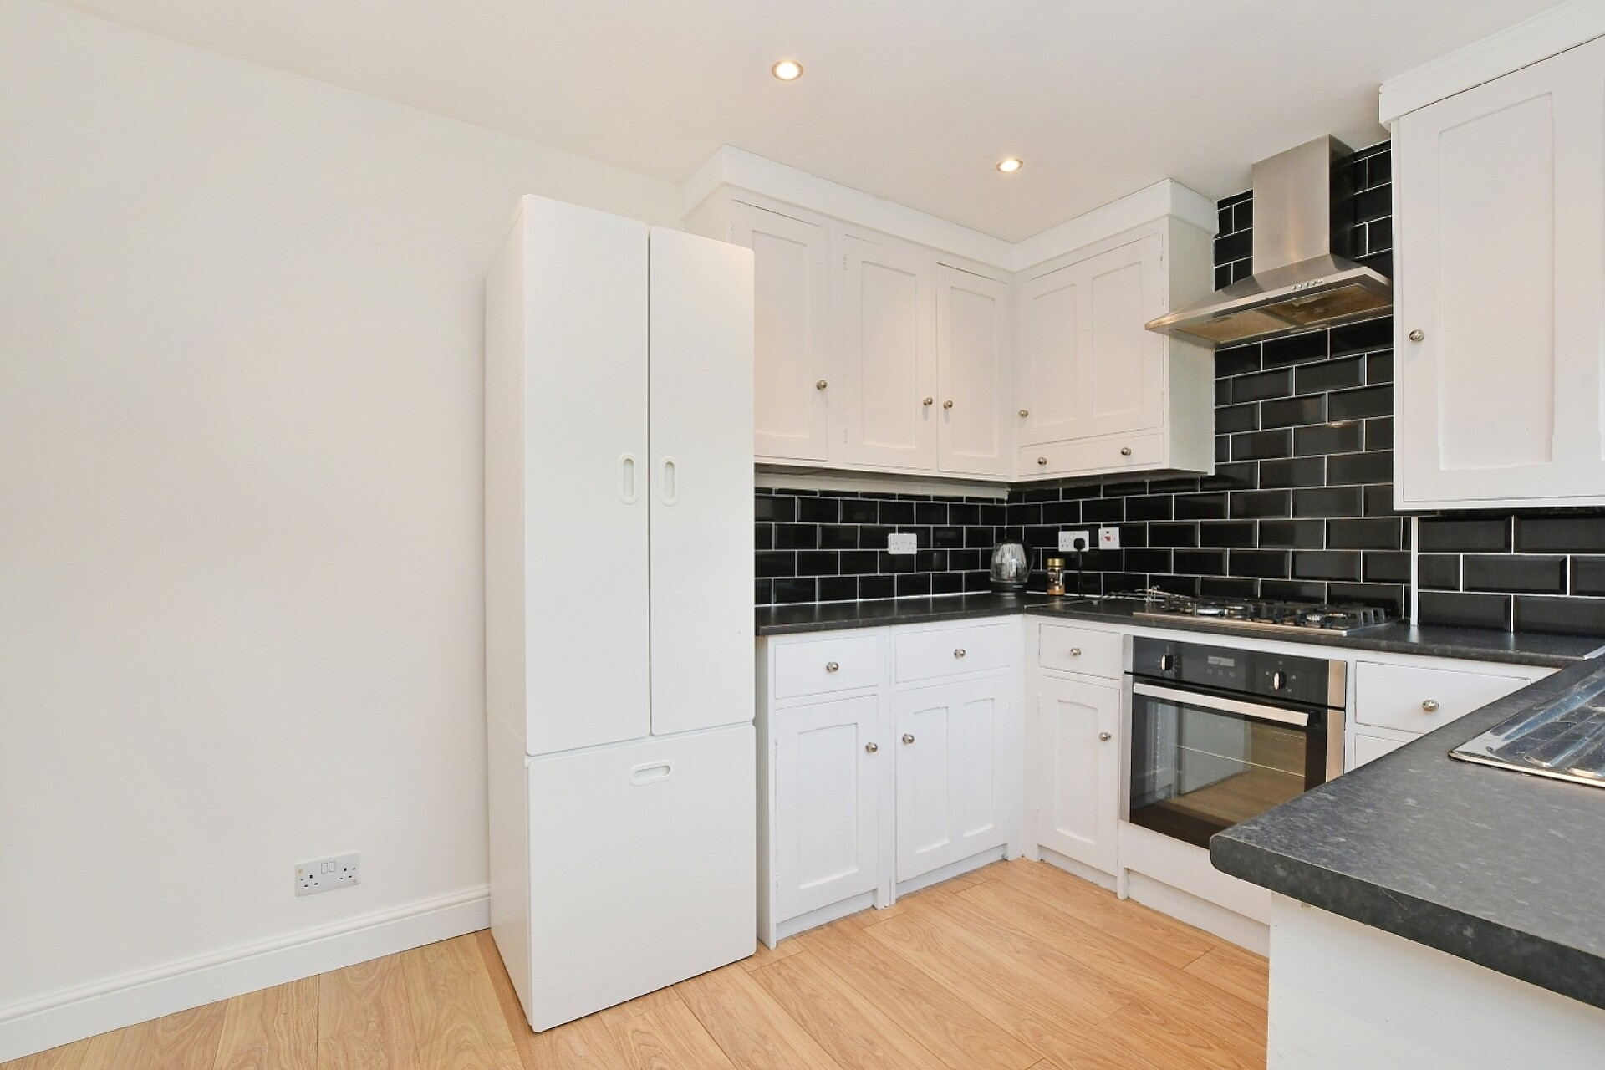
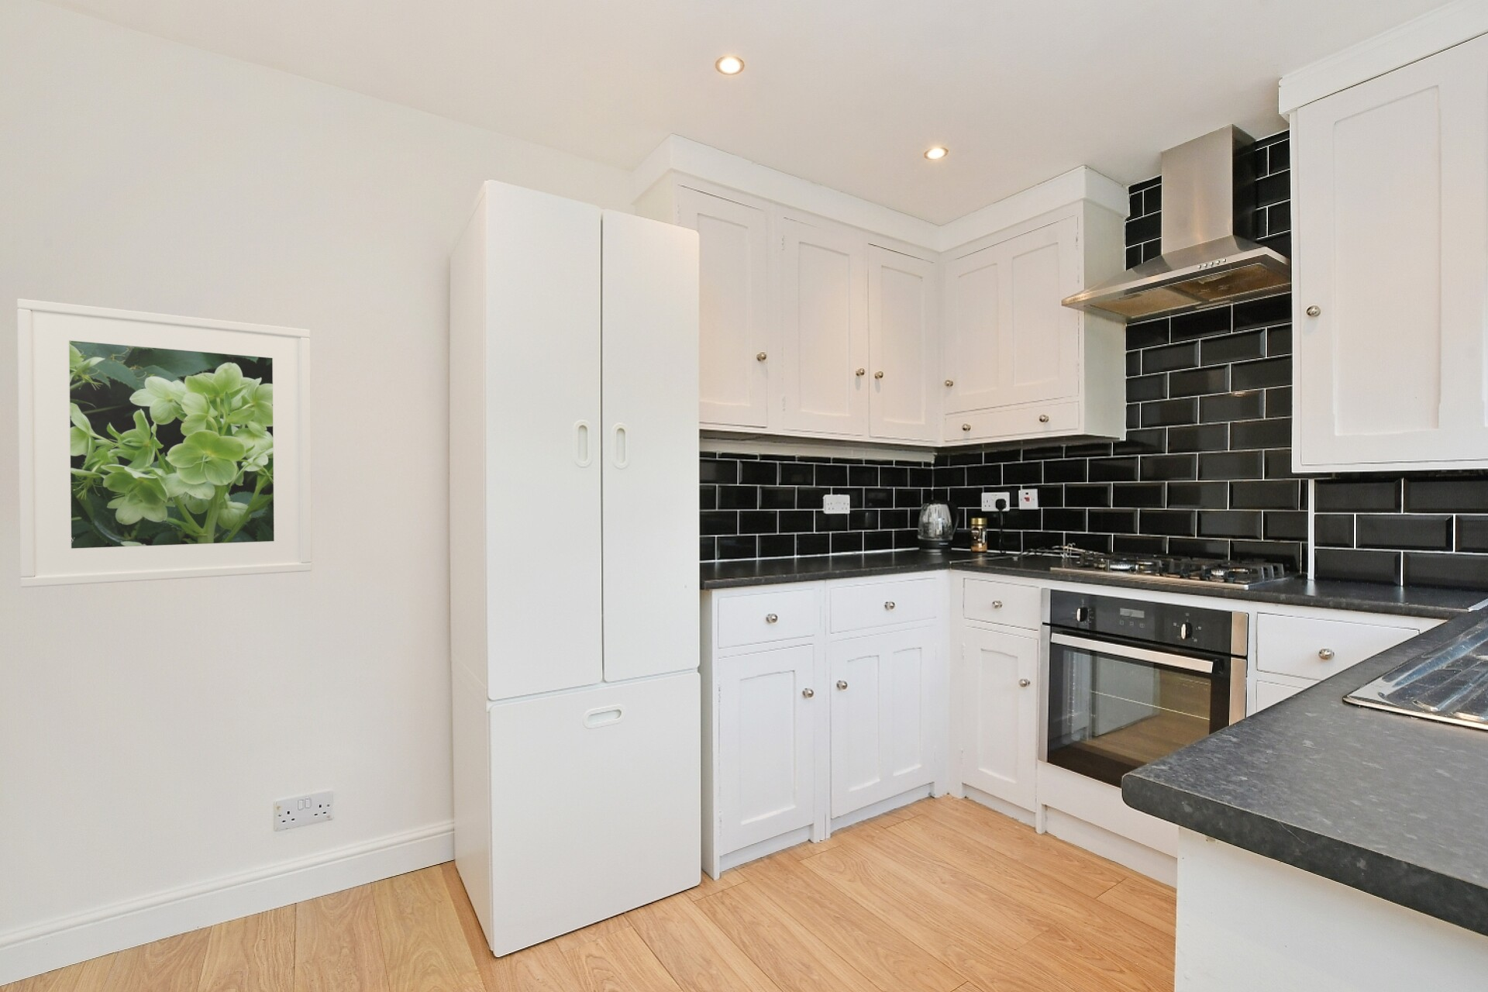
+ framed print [17,298,312,588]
